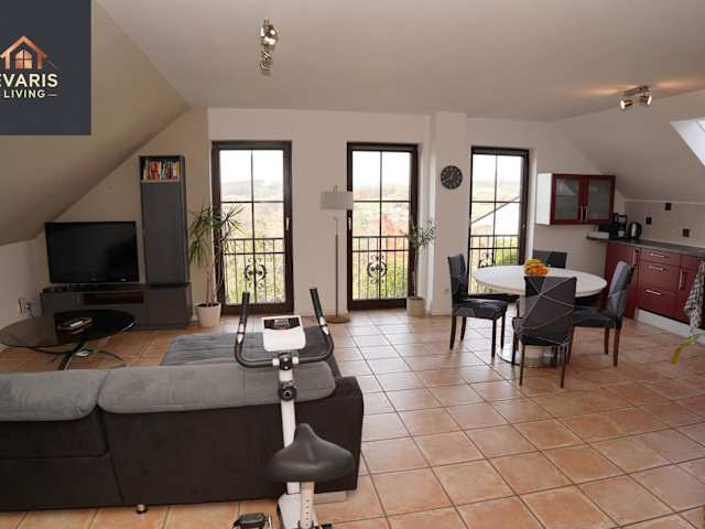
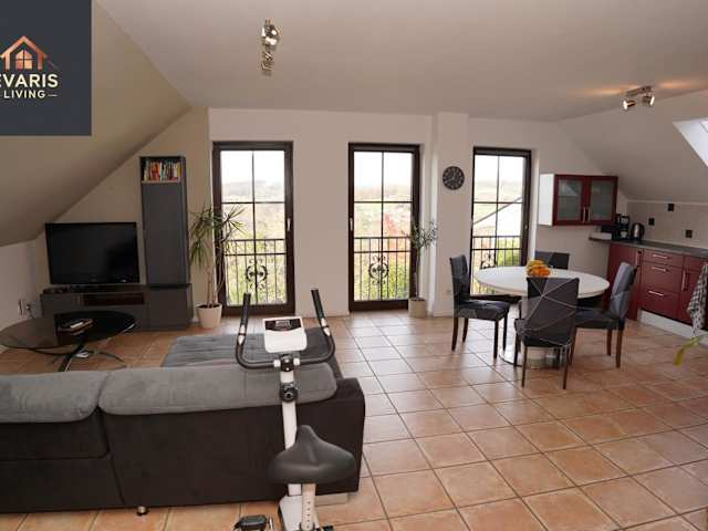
- floor lamp [318,184,356,324]
